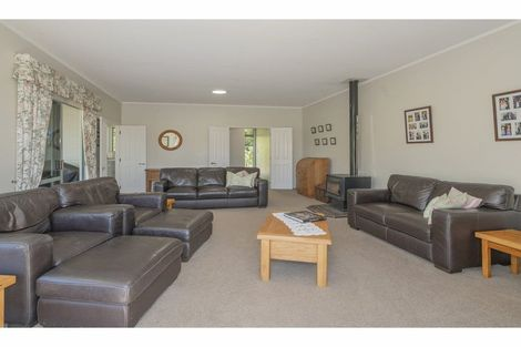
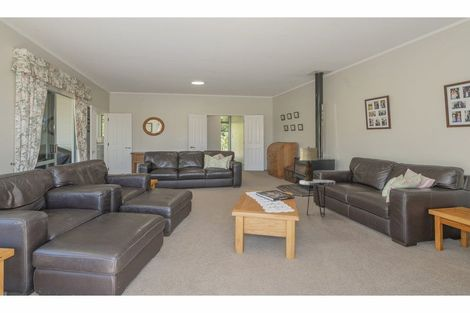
+ side table [299,179,336,219]
+ table lamp [298,146,319,181]
